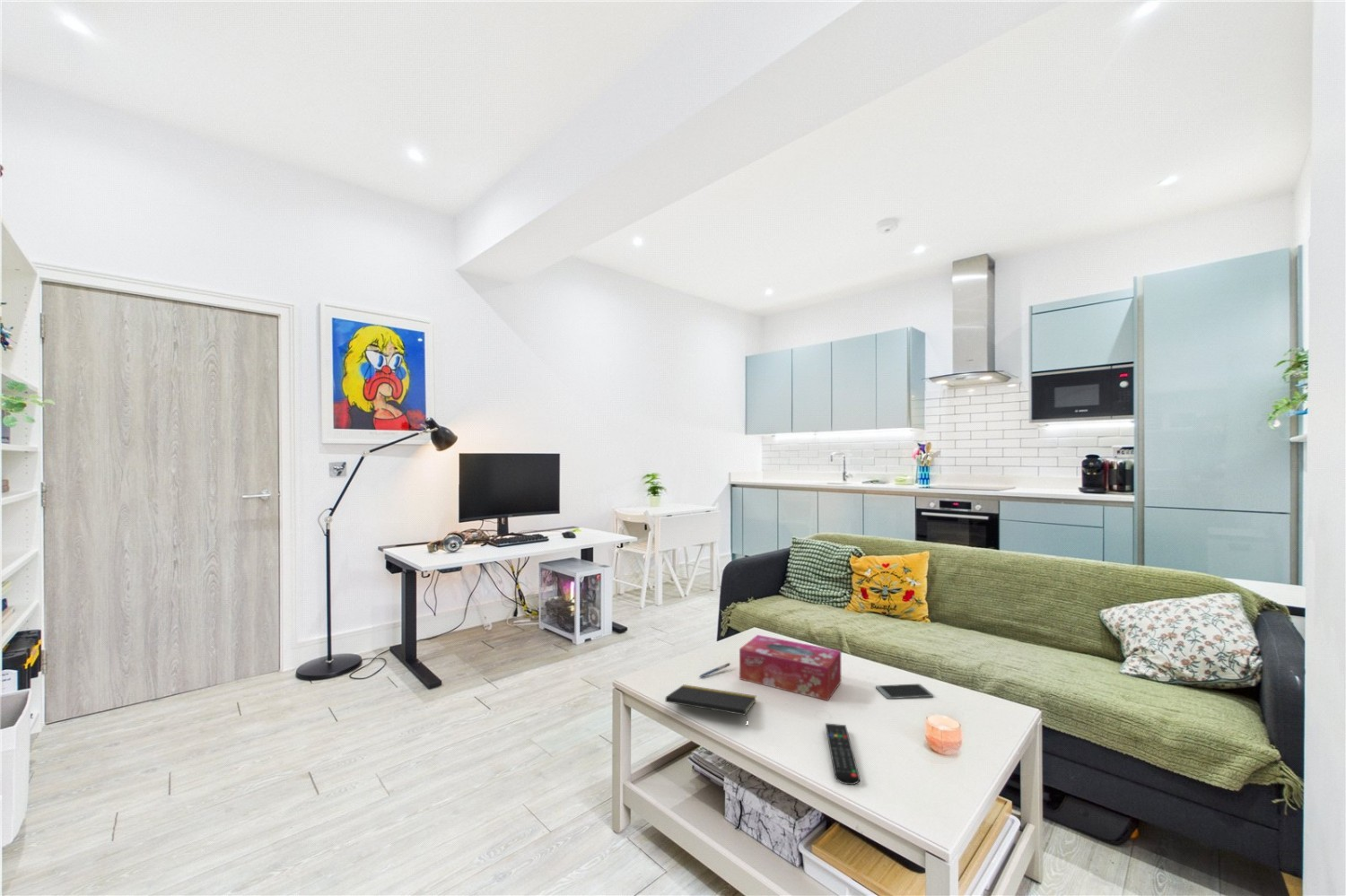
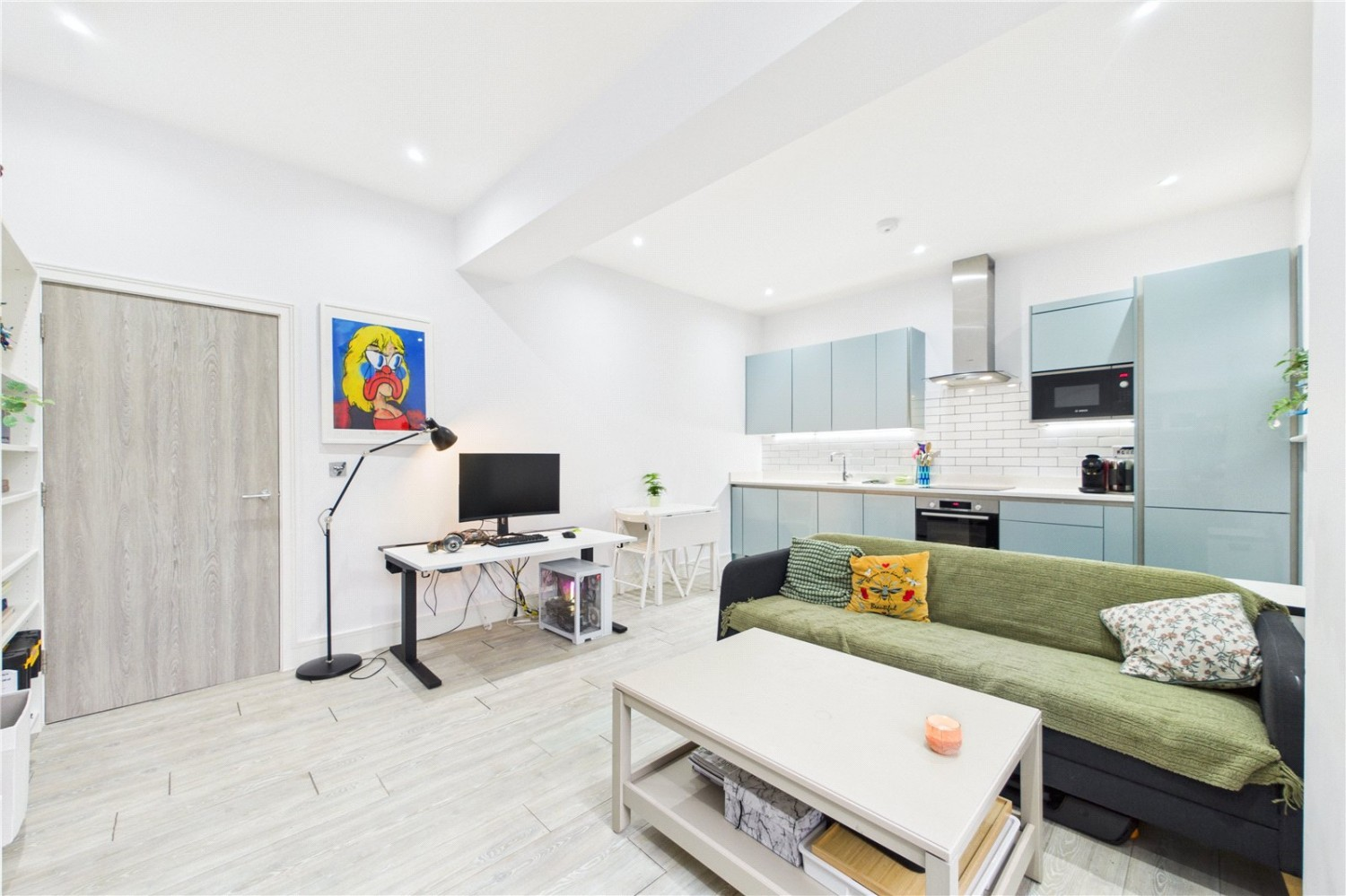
- remote control [825,722,861,786]
- smartphone [875,683,934,700]
- pen [698,662,731,678]
- tissue box [739,634,842,701]
- notepad [664,683,757,728]
